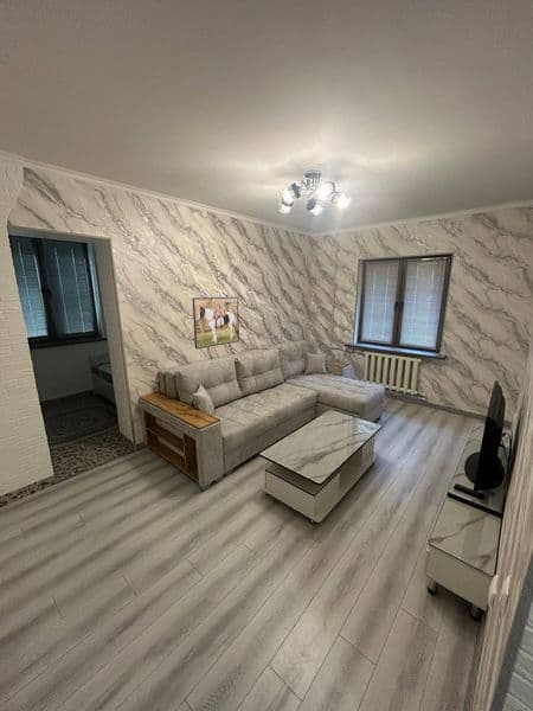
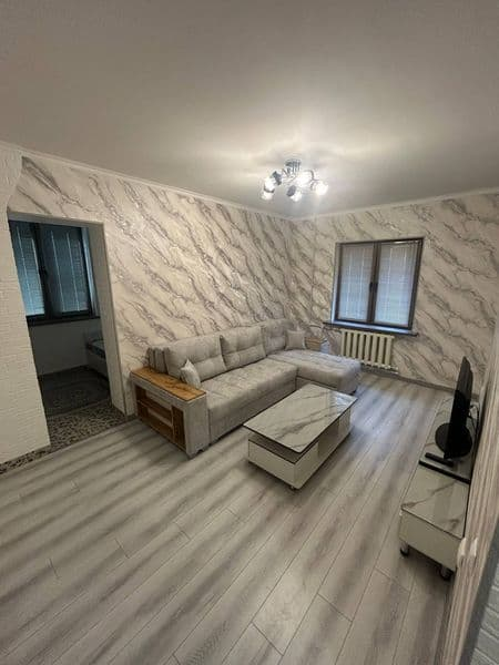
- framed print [191,296,240,351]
